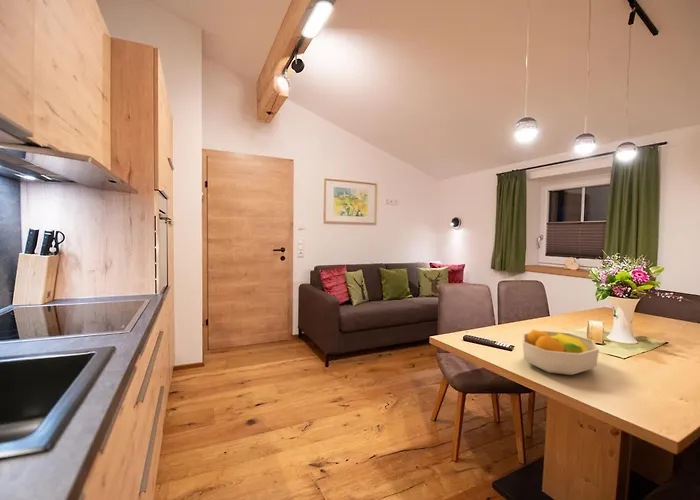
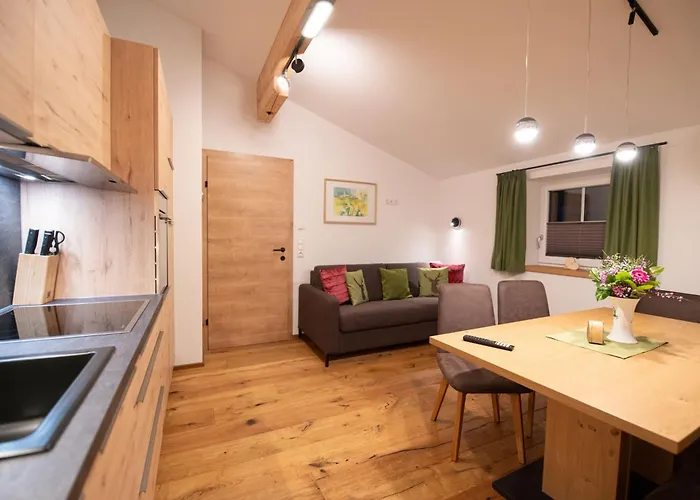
- fruit bowl [521,329,600,376]
